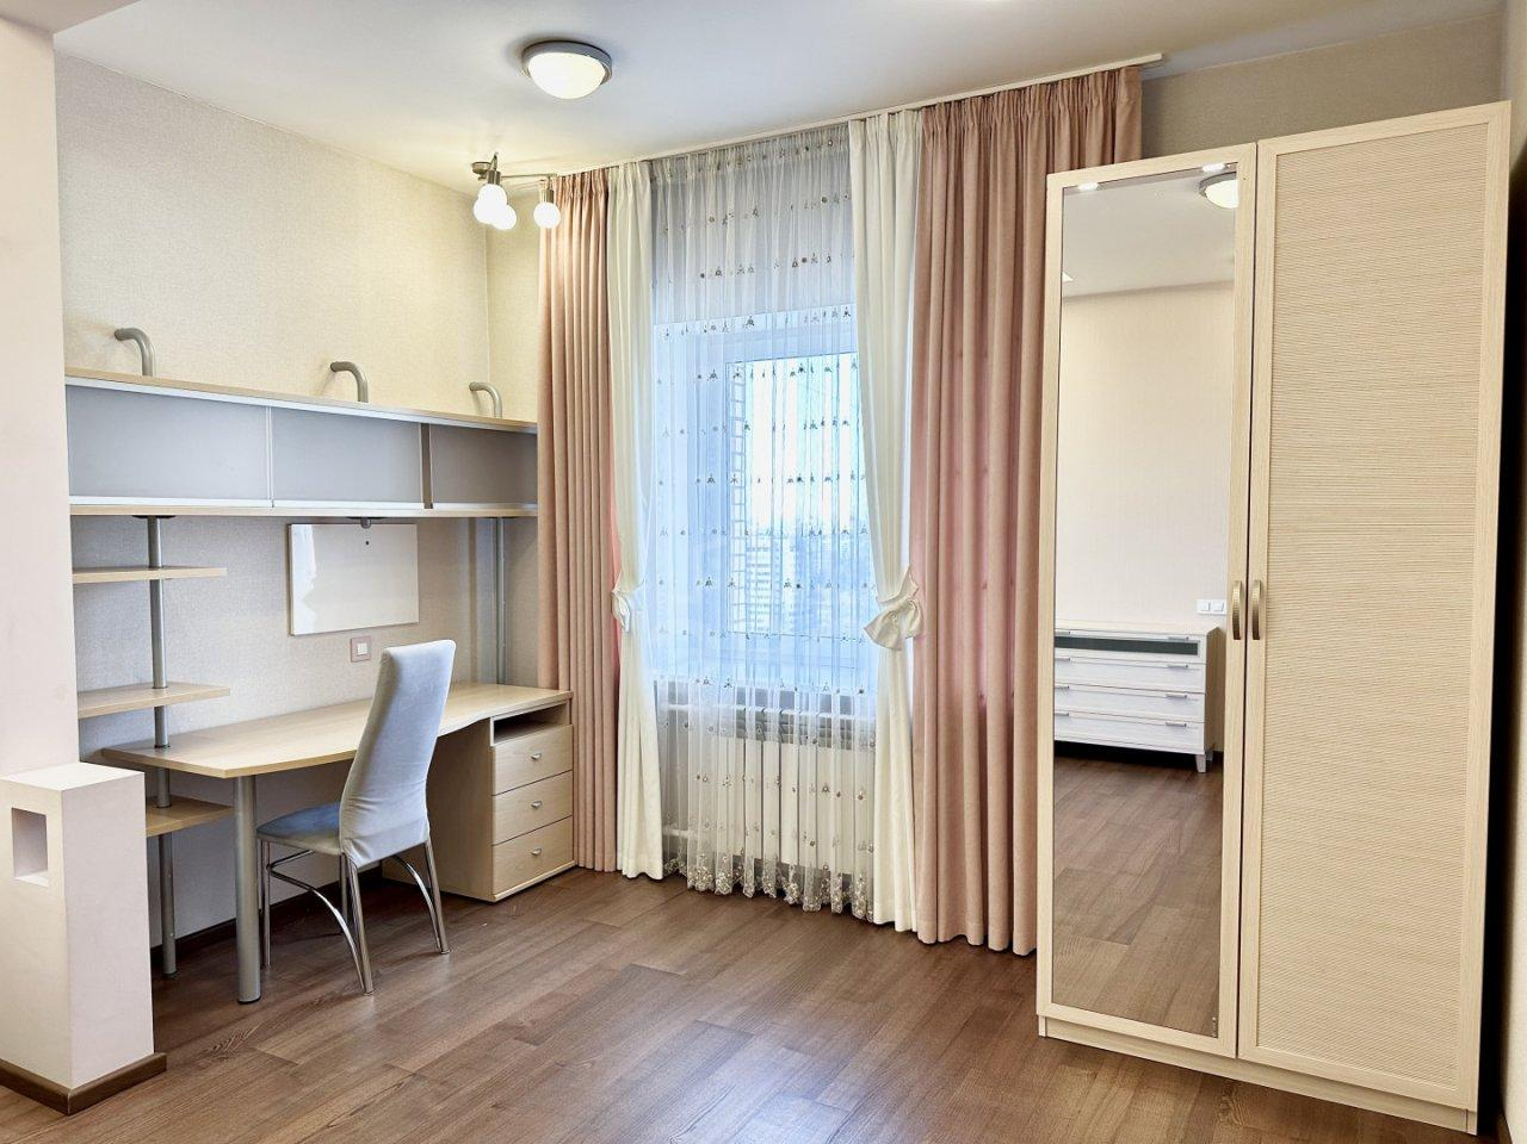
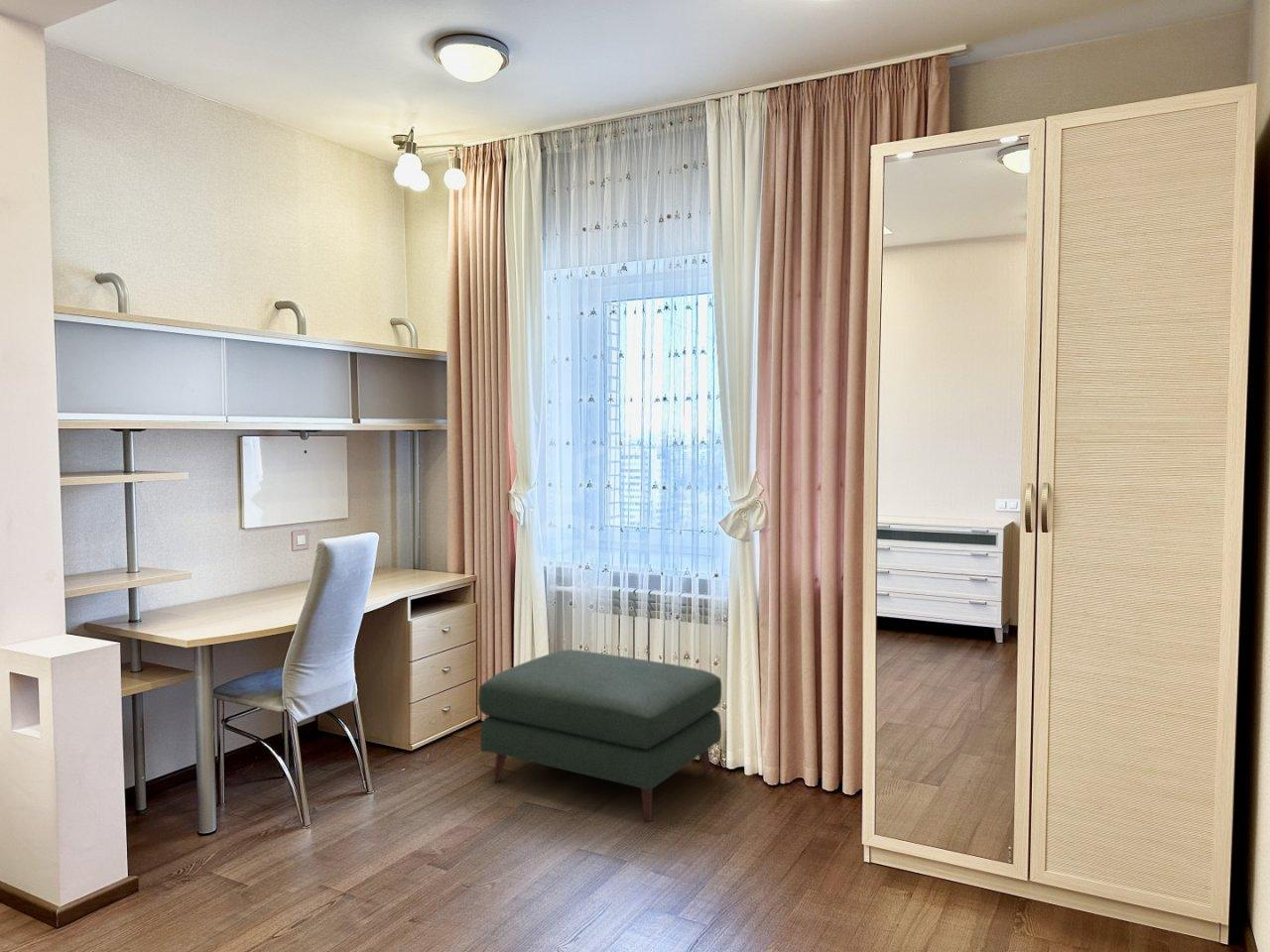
+ ottoman [477,649,722,822]
